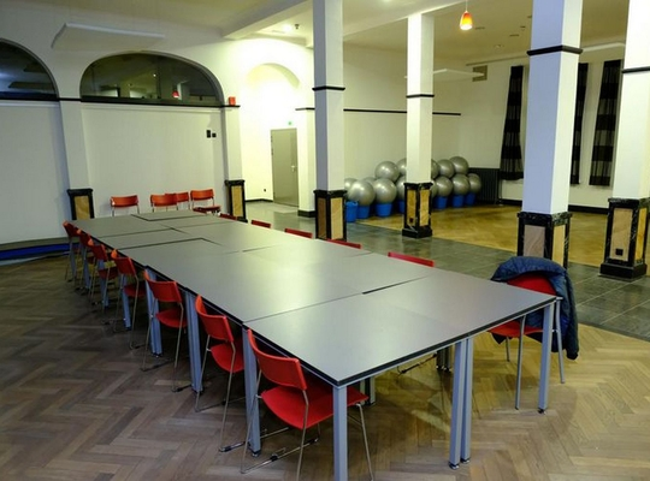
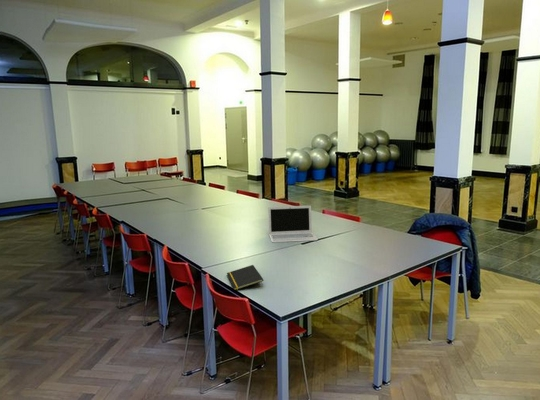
+ laptop [267,205,319,243]
+ notepad [226,264,265,291]
